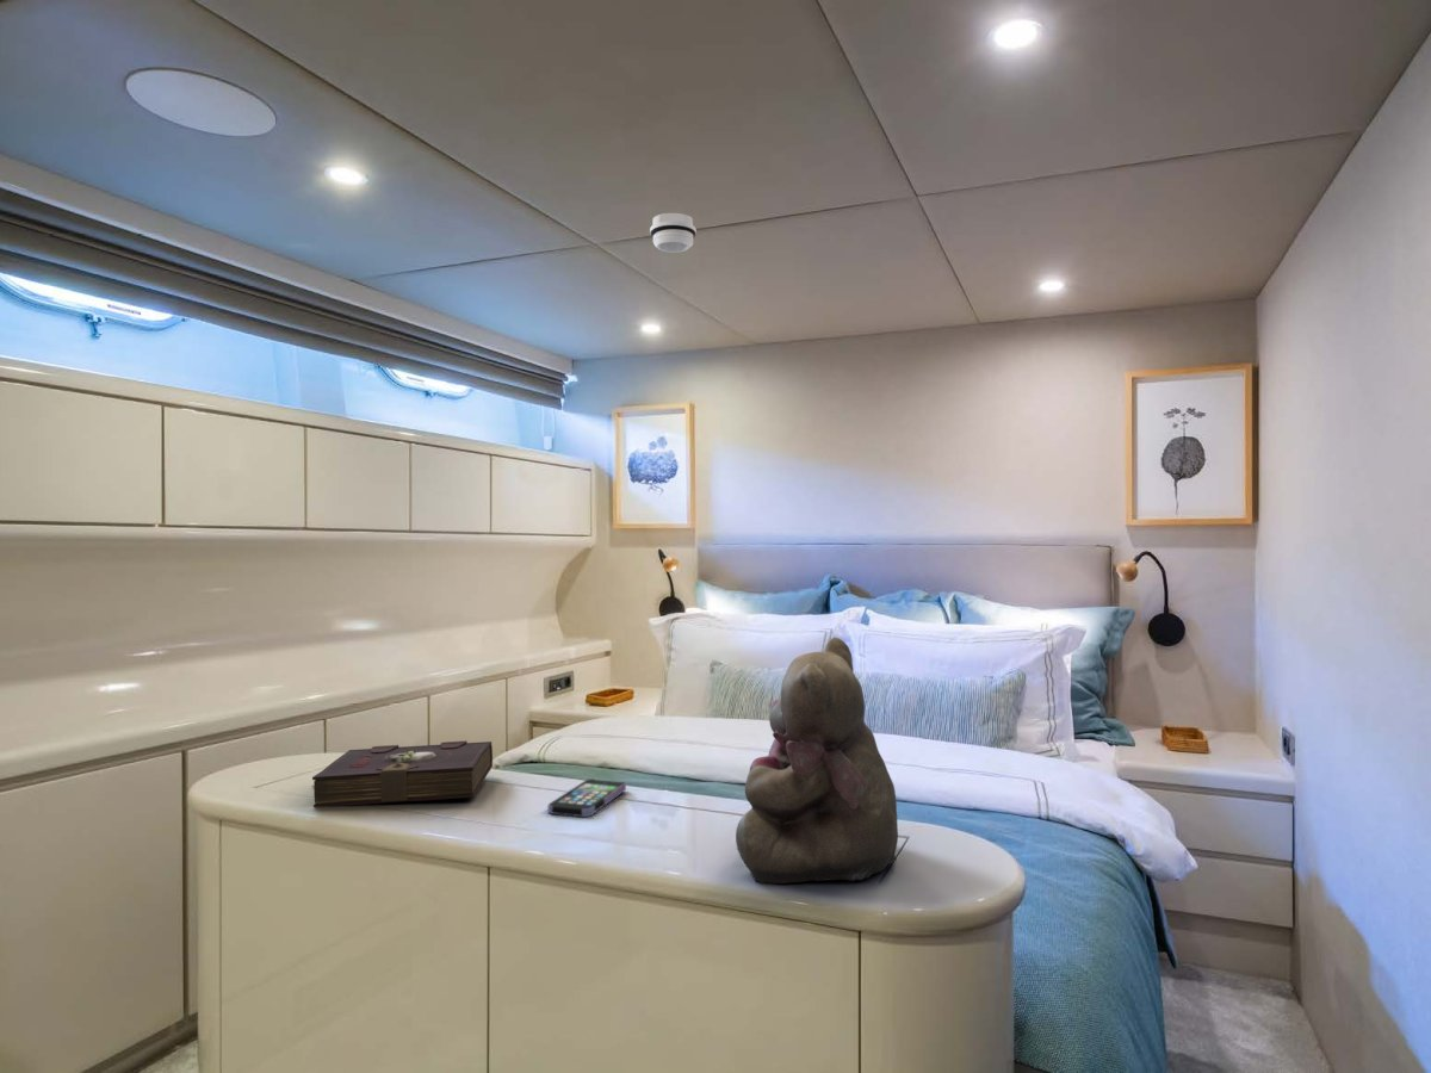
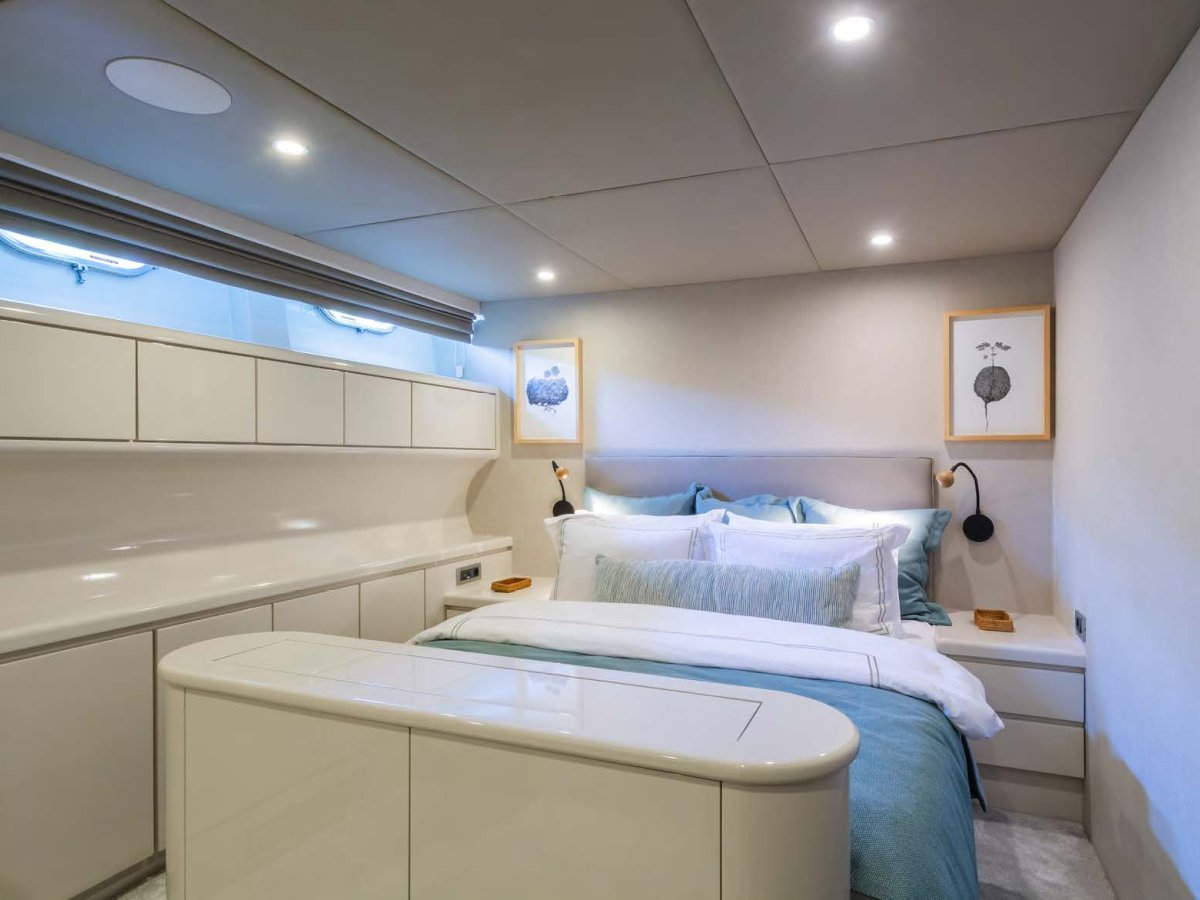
- smartphone [546,777,627,818]
- smoke detector [649,212,698,254]
- book [310,739,494,808]
- teddy bear [735,637,899,885]
